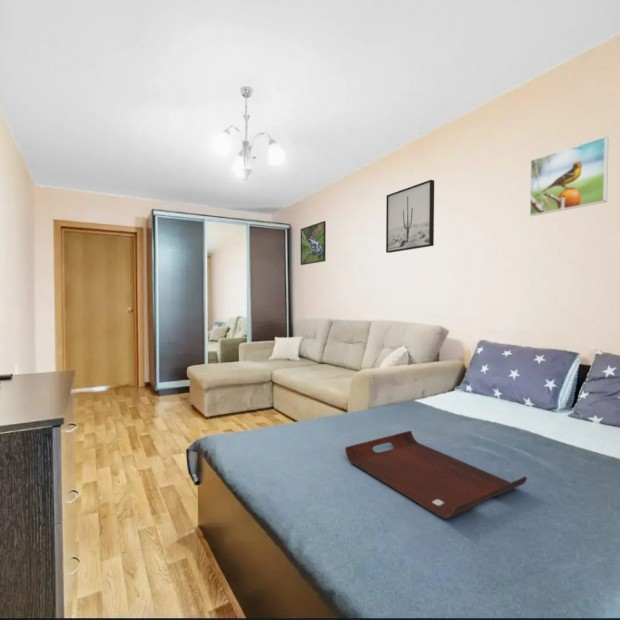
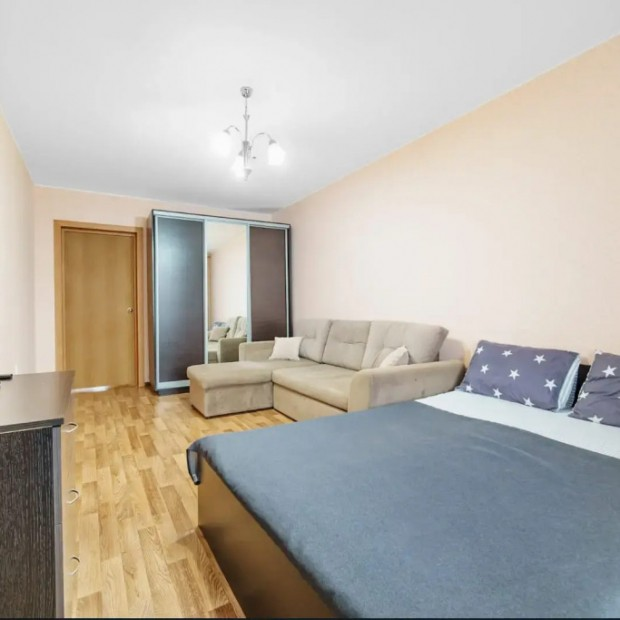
- wall art [385,179,435,254]
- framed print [300,220,327,266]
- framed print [529,136,609,217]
- serving tray [344,430,528,520]
